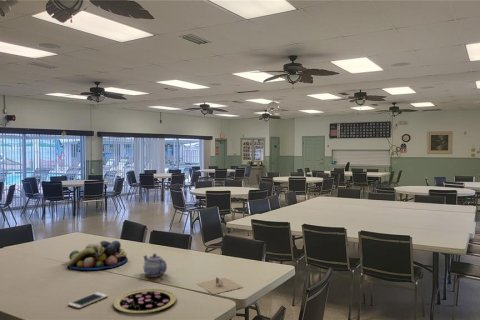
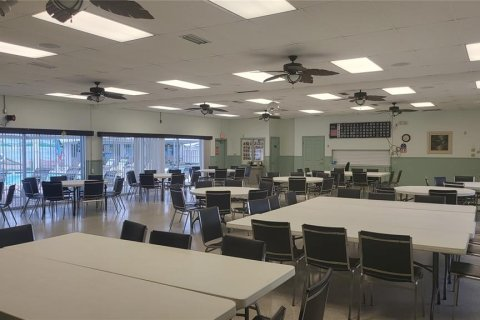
- napkin holder [196,276,243,295]
- fruit bowl [66,240,129,271]
- pizza [112,288,177,314]
- teapot [142,253,168,278]
- cell phone [67,291,109,309]
